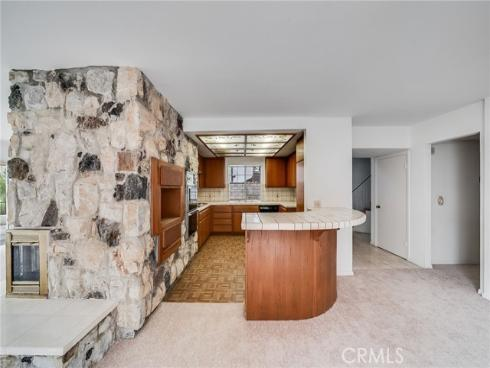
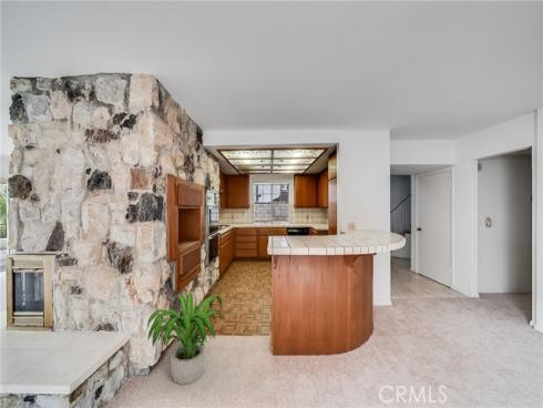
+ potted plant [145,293,226,386]
